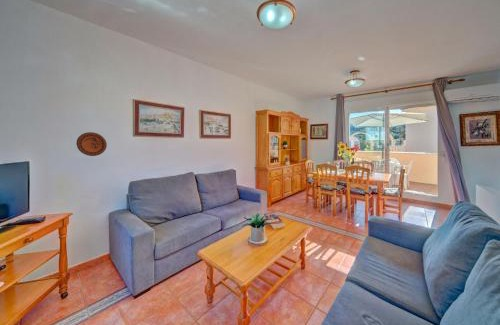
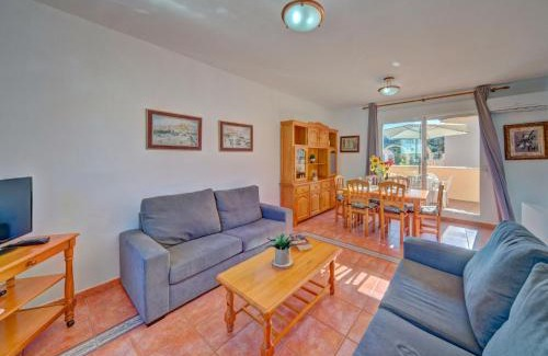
- decorative plate [75,131,108,157]
